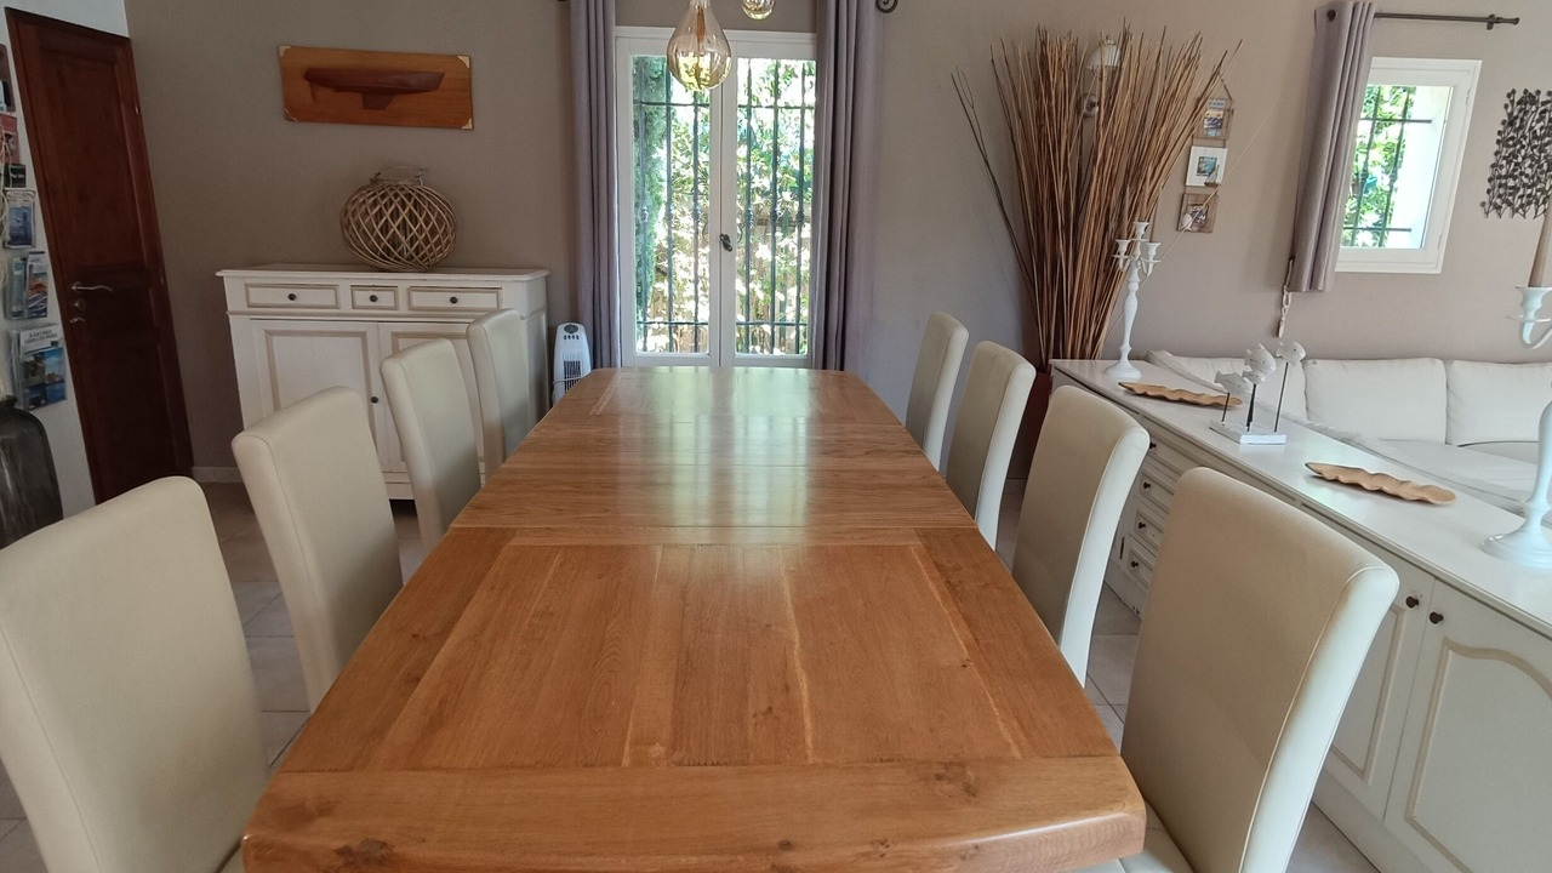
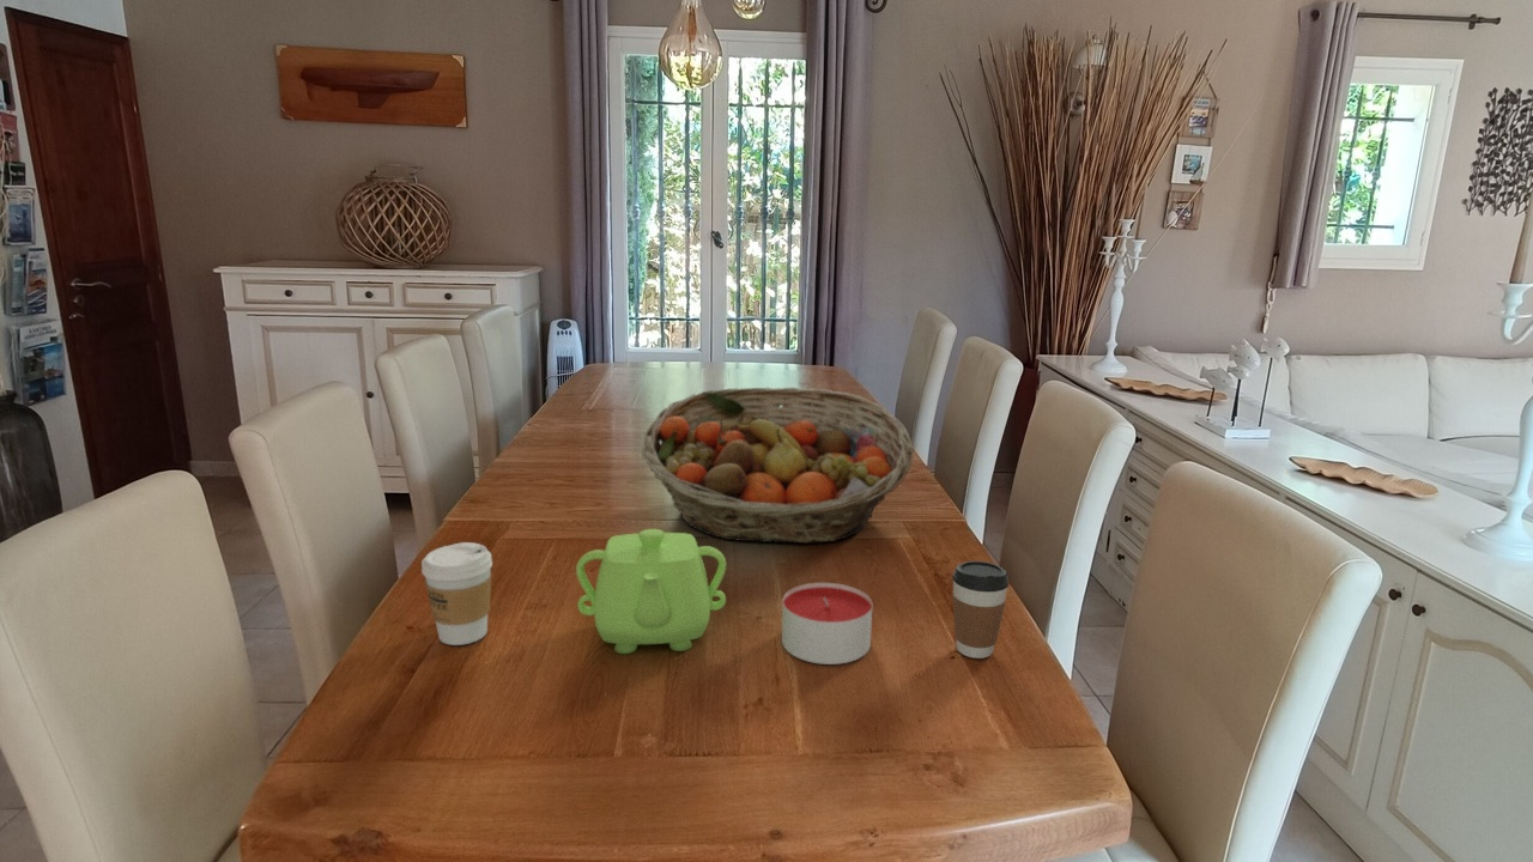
+ coffee cup [951,560,1011,660]
+ teapot [575,528,727,655]
+ candle [781,582,873,666]
+ coffee cup [420,541,493,646]
+ fruit basket [641,387,914,545]
